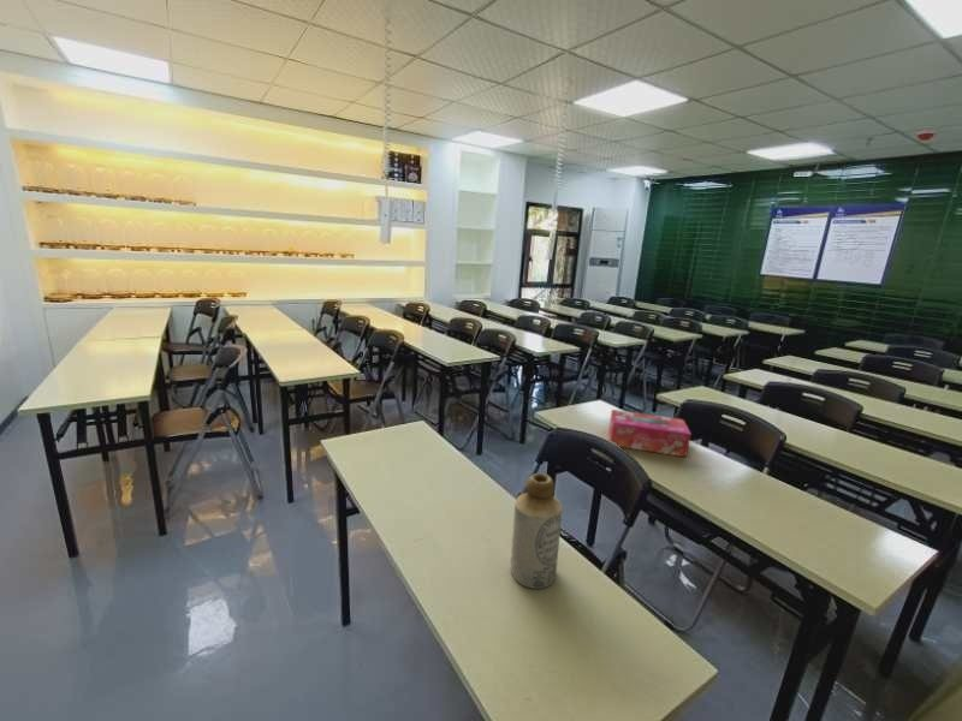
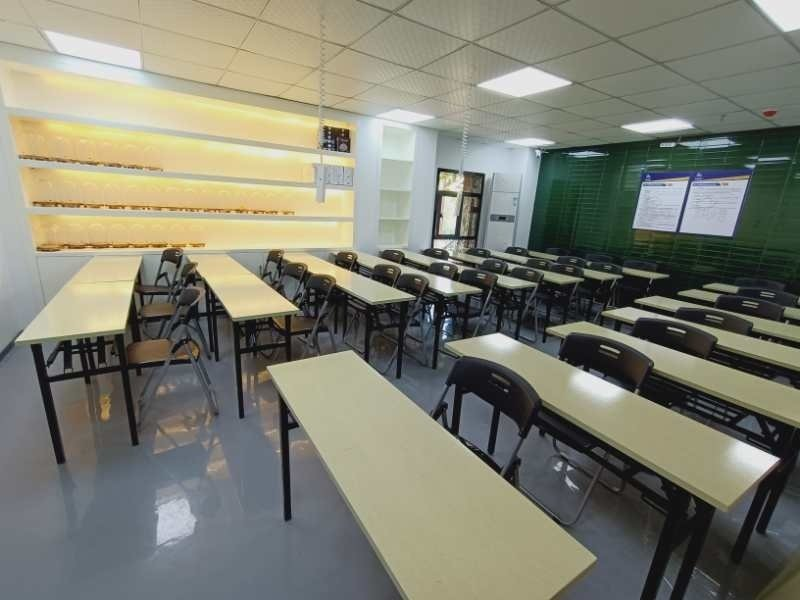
- bottle [510,472,564,590]
- tissue box [607,409,693,458]
